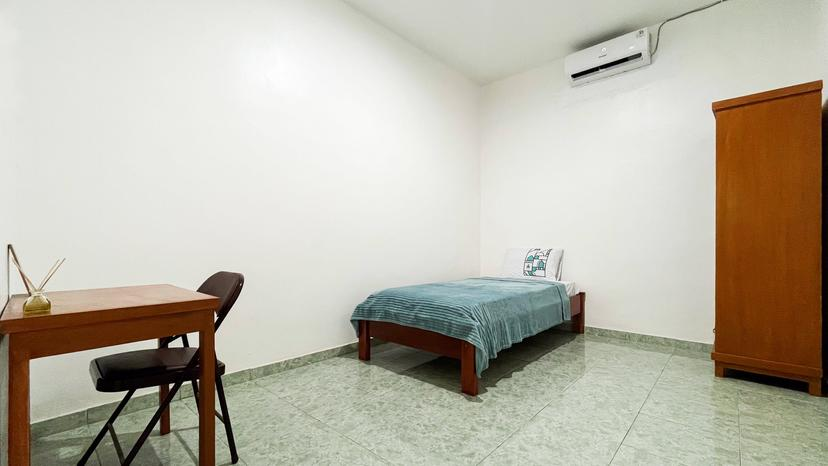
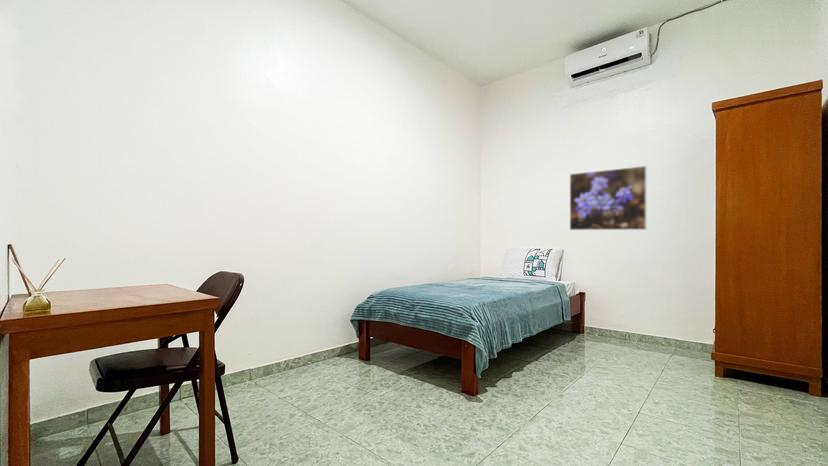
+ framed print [569,165,647,231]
